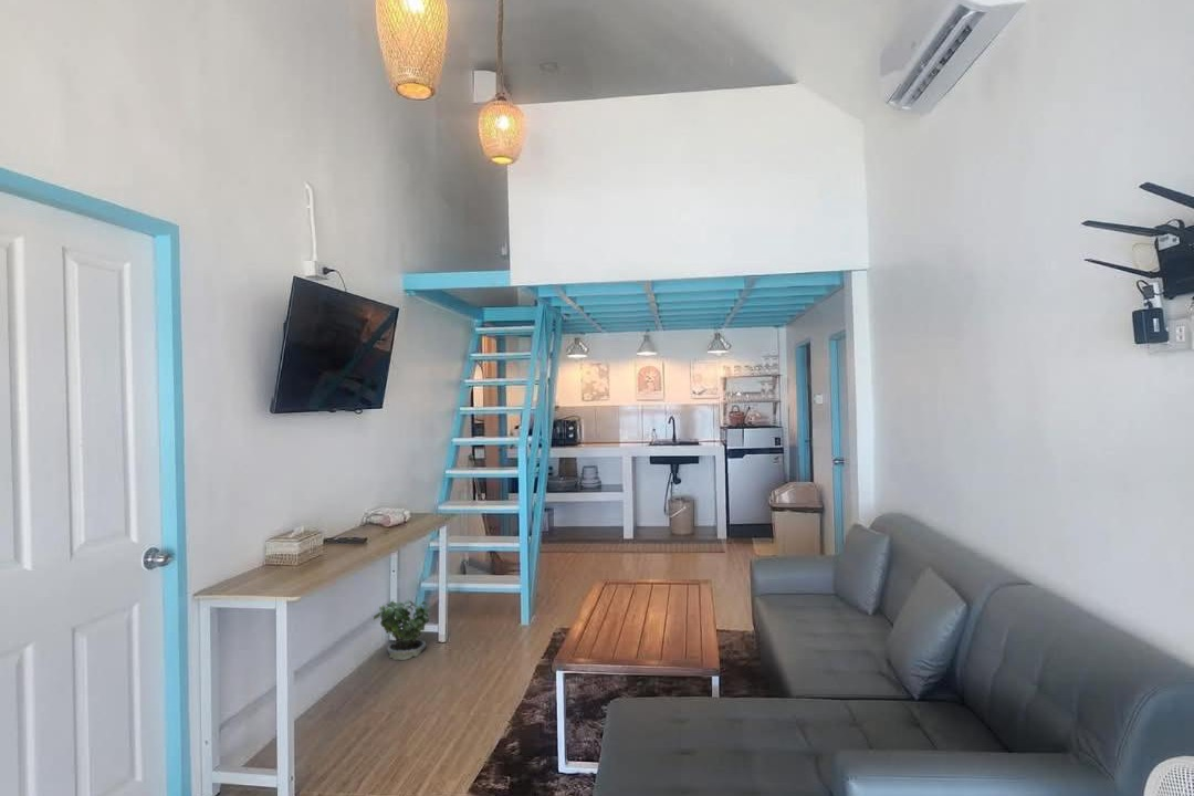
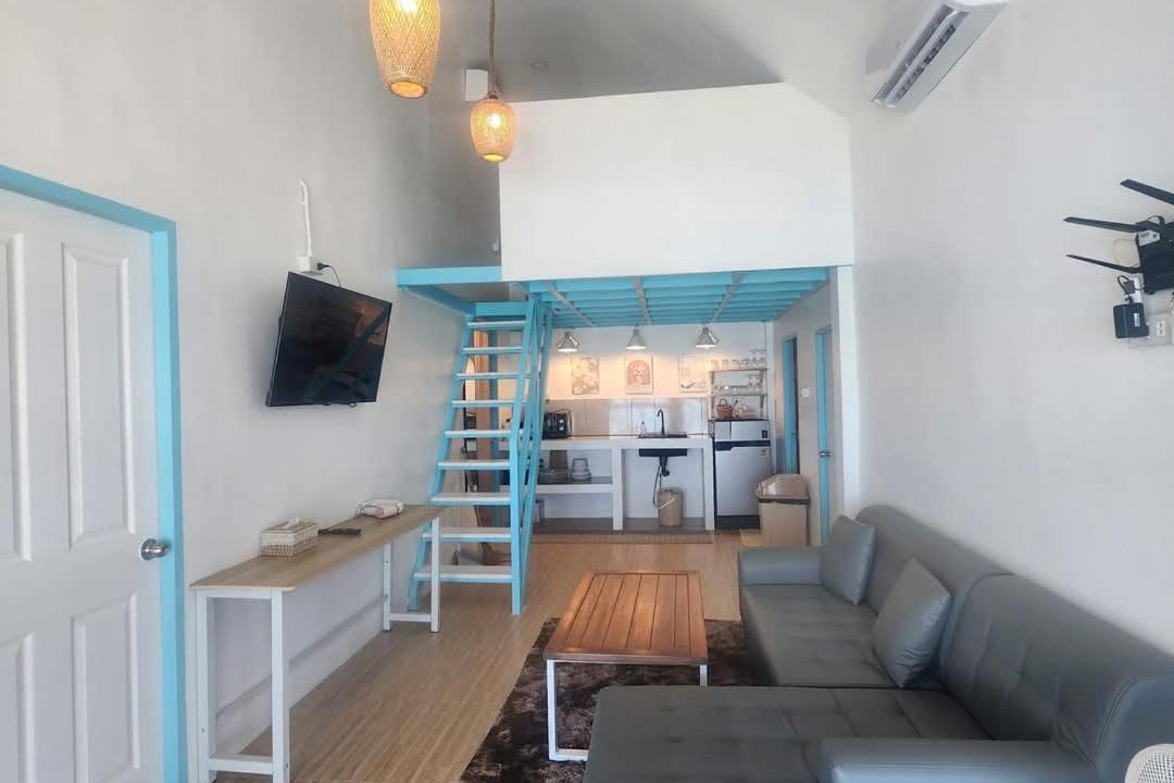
- potted plant [373,593,431,661]
